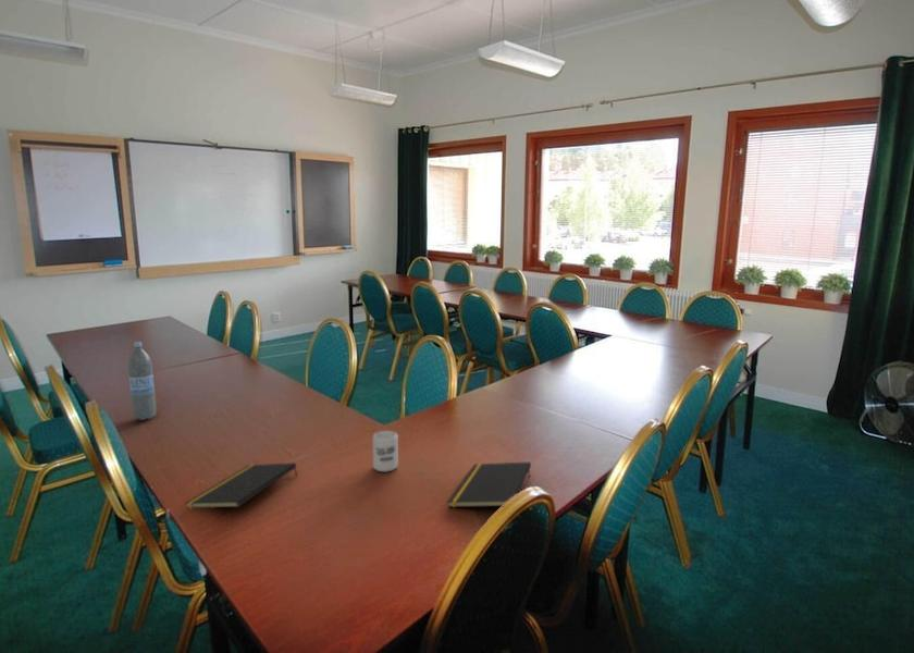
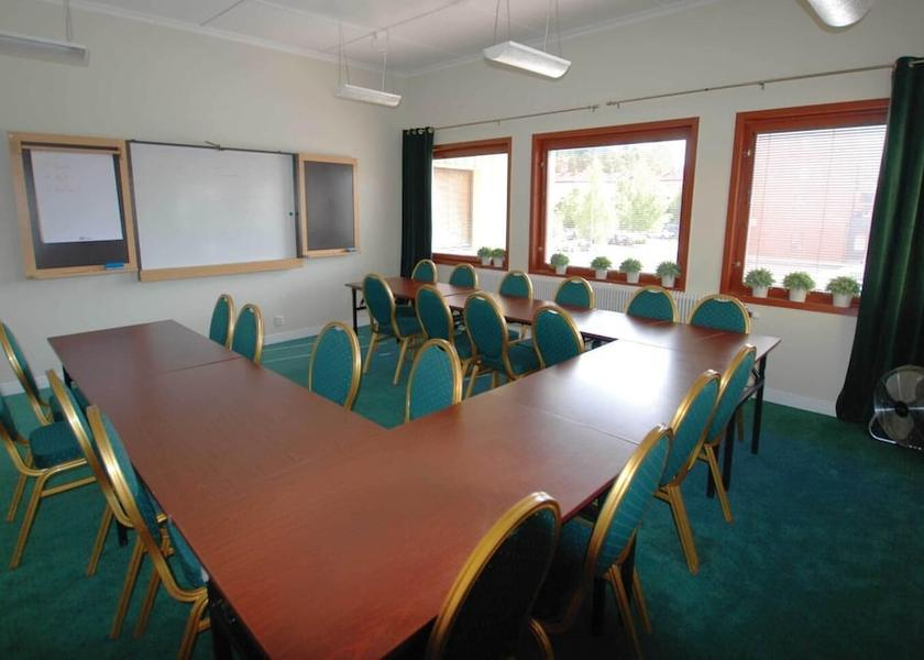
- cup [371,430,399,473]
- notepad [184,461,298,509]
- water bottle [126,341,157,421]
- notepad [446,461,532,508]
